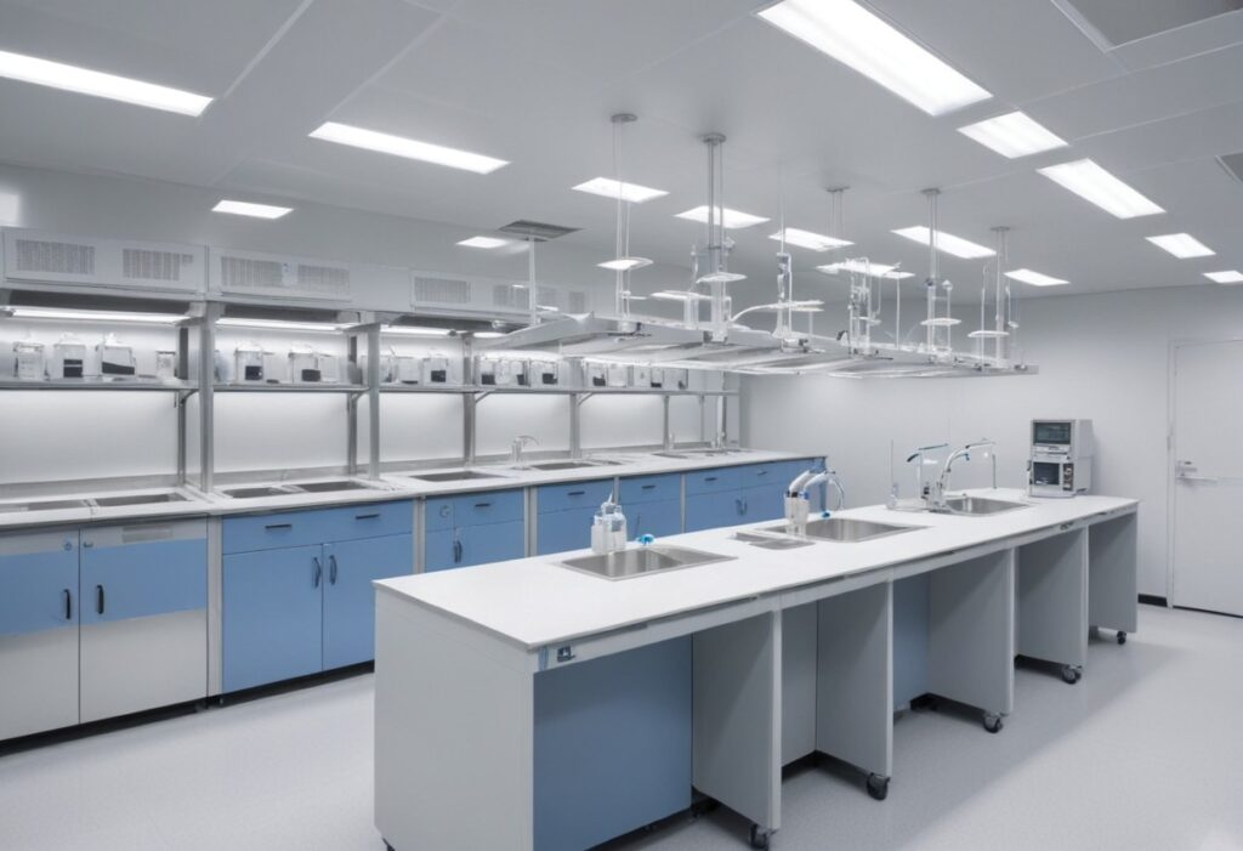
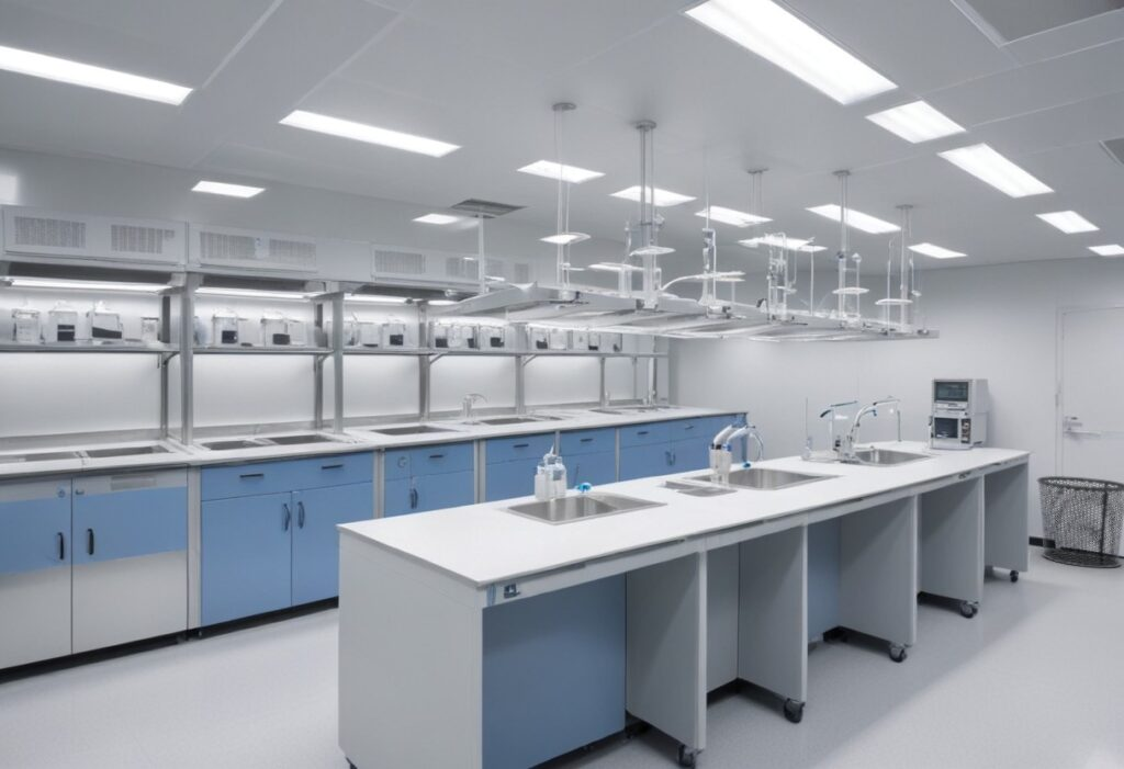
+ waste bin [1035,475,1124,569]
